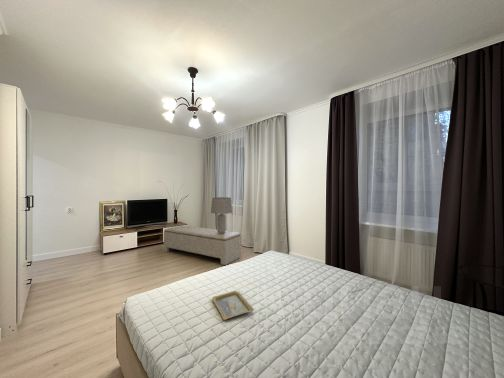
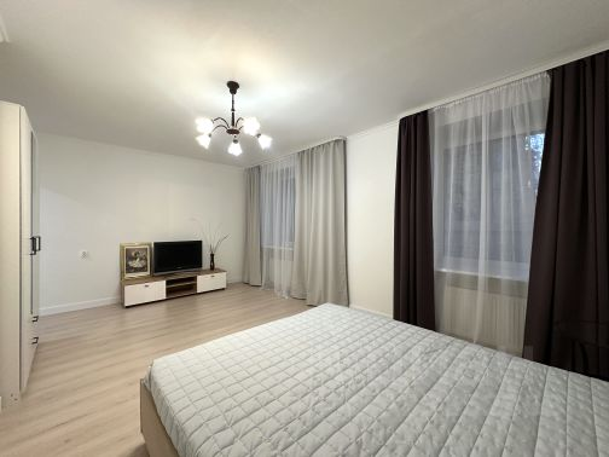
- lamp [210,196,233,234]
- tray [211,290,254,321]
- bench [163,225,242,266]
